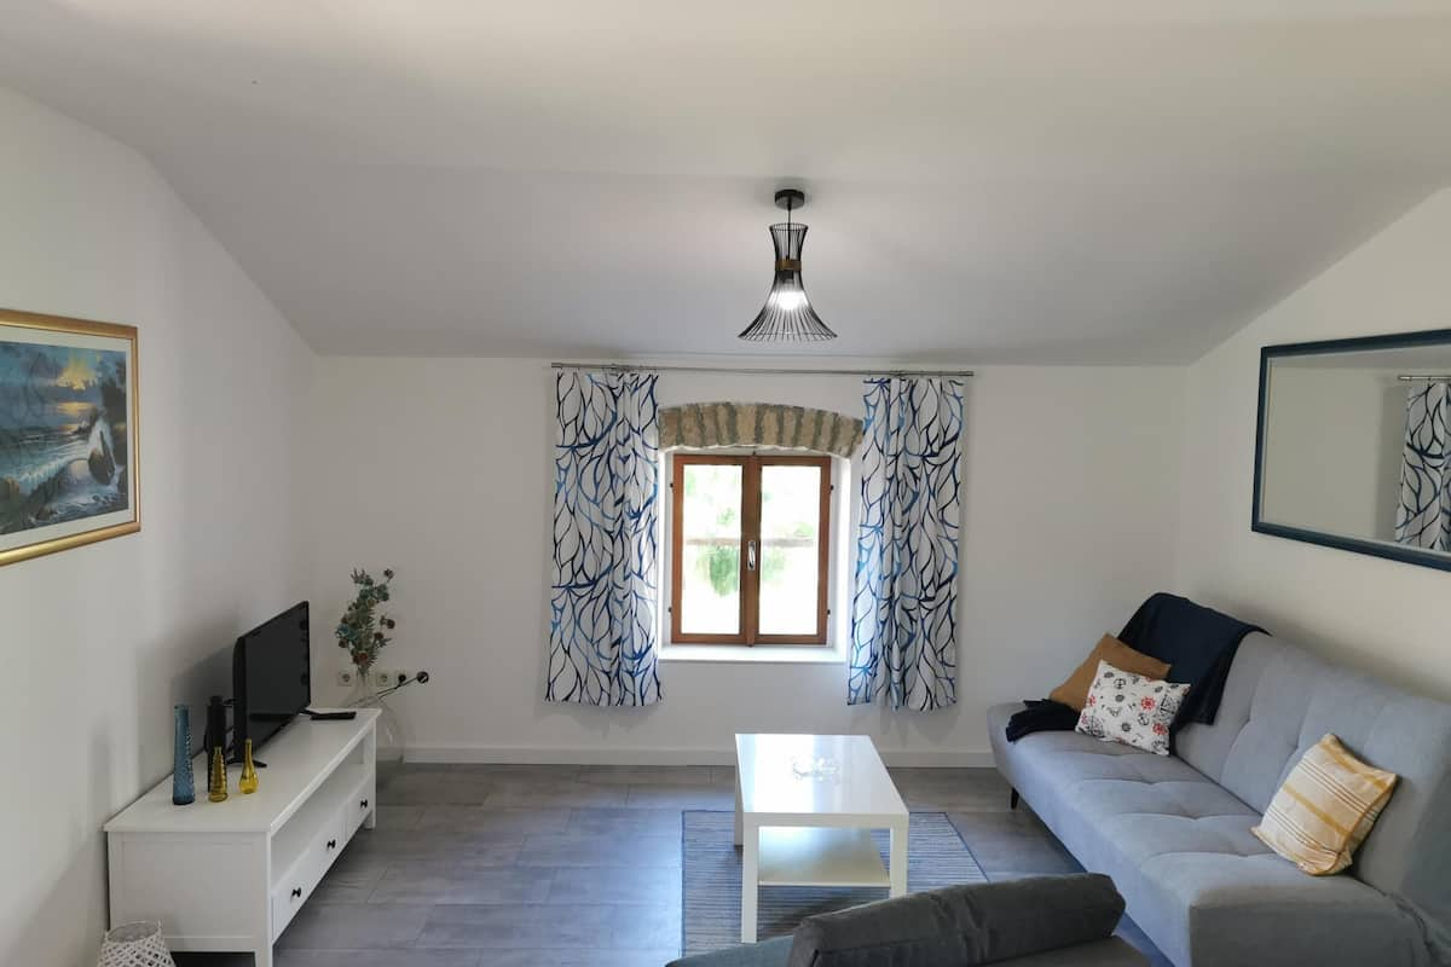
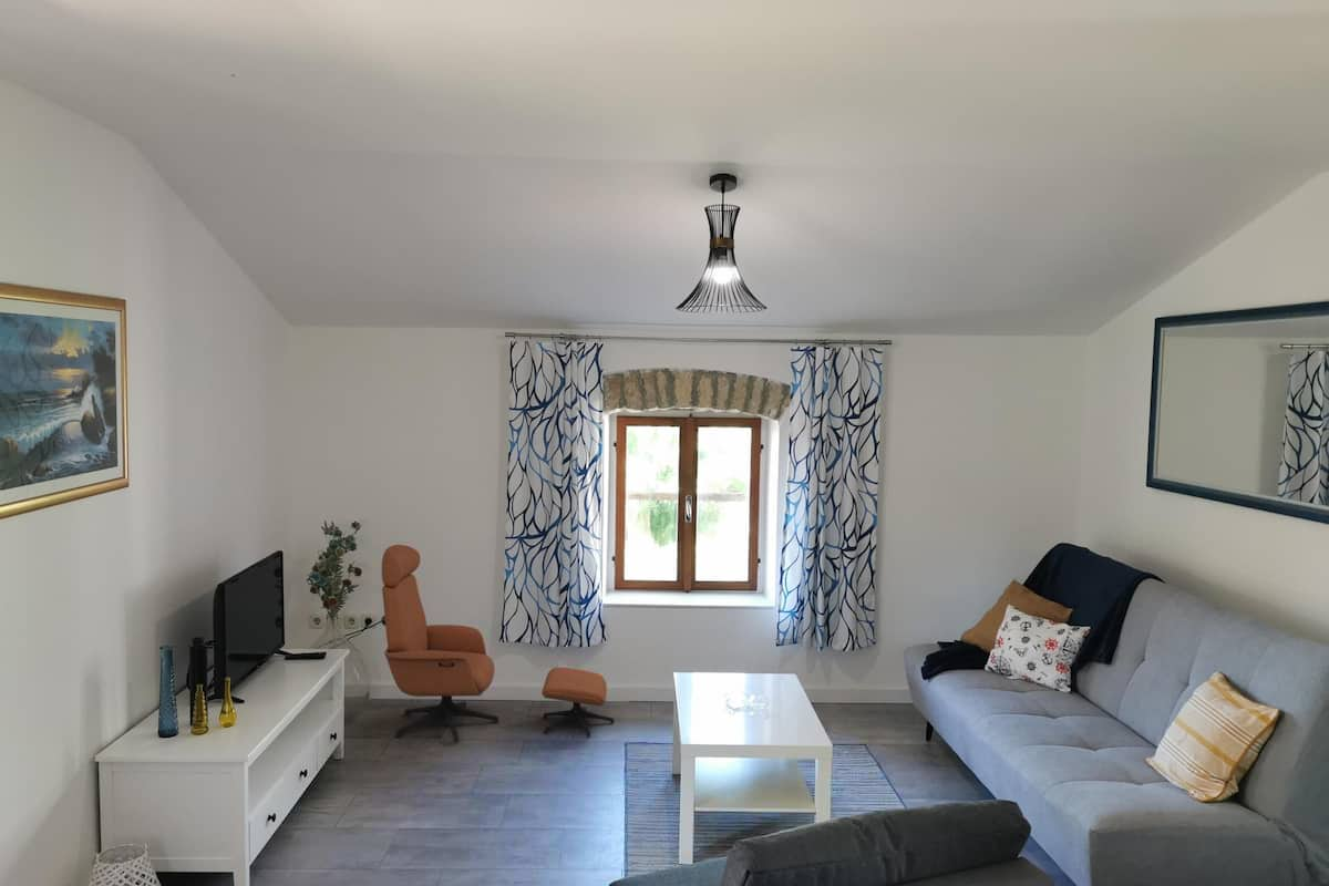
+ lounge chair [381,544,615,743]
